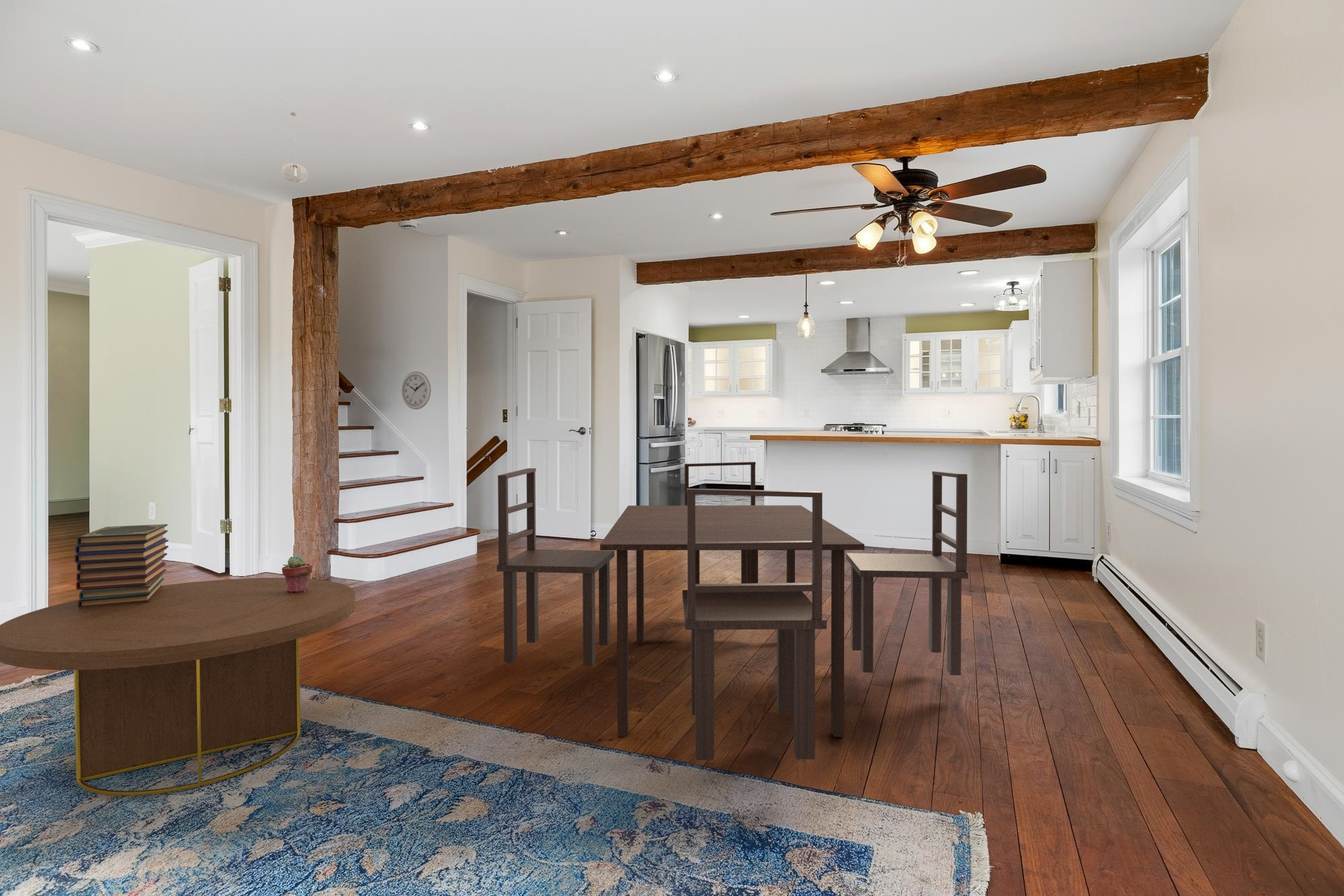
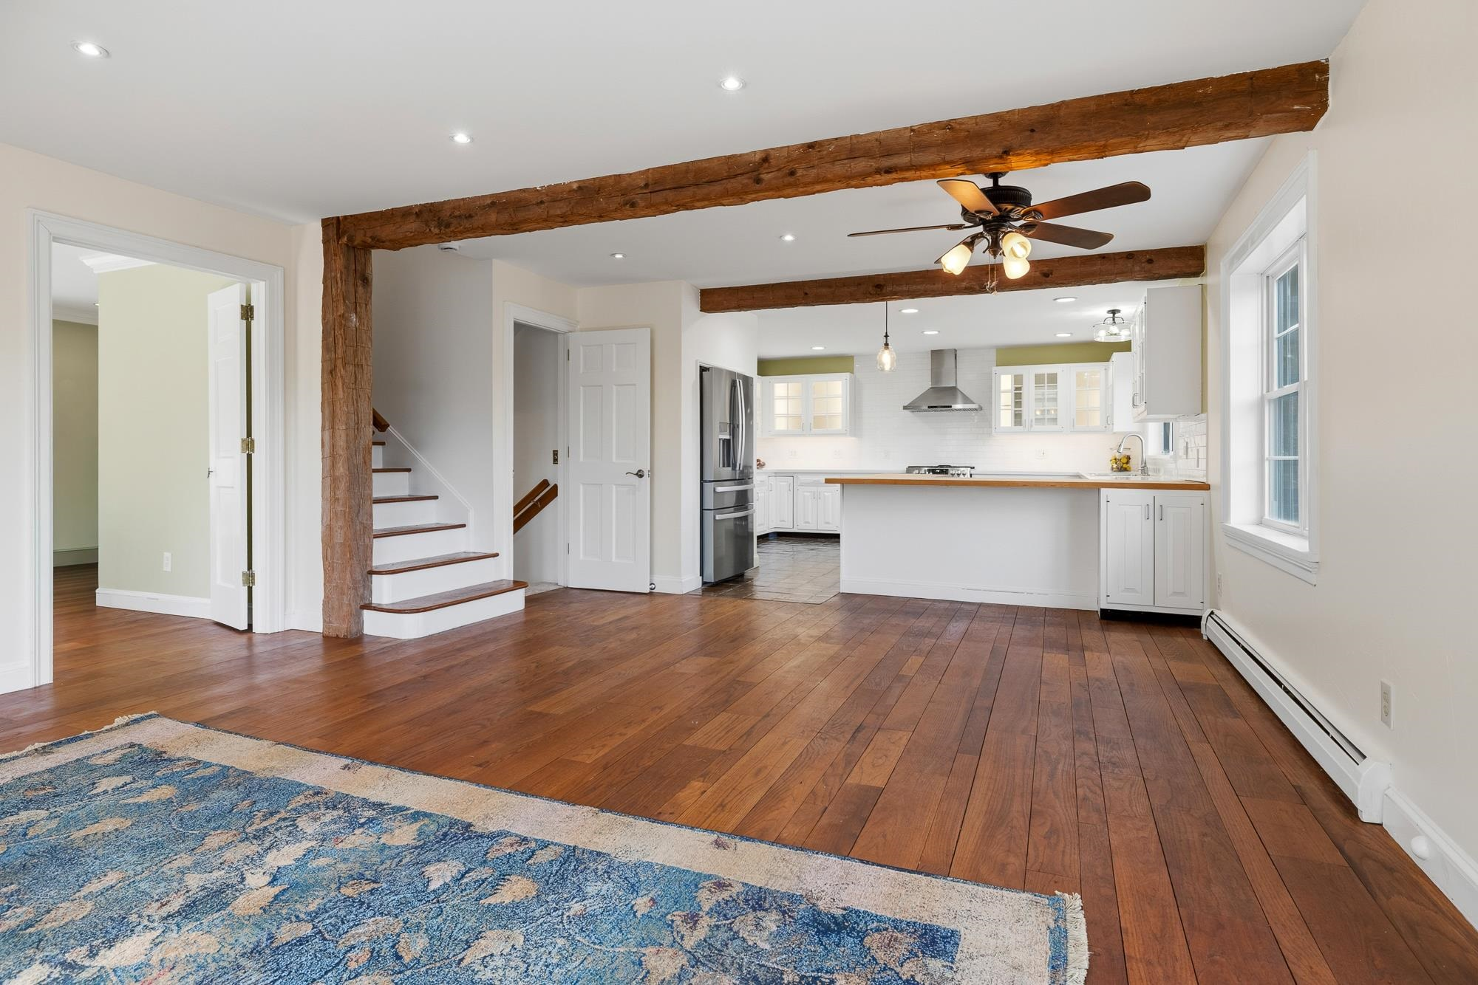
- book stack [74,523,169,609]
- wall clock [401,371,431,410]
- dining set [496,461,969,761]
- potted succulent [282,555,313,592]
- pendant light [281,111,308,183]
- coffee table [0,577,356,797]
